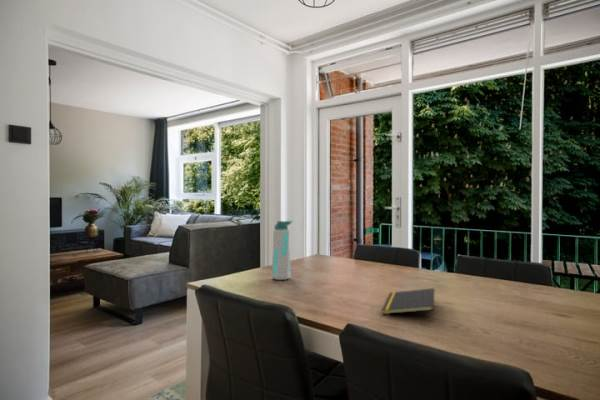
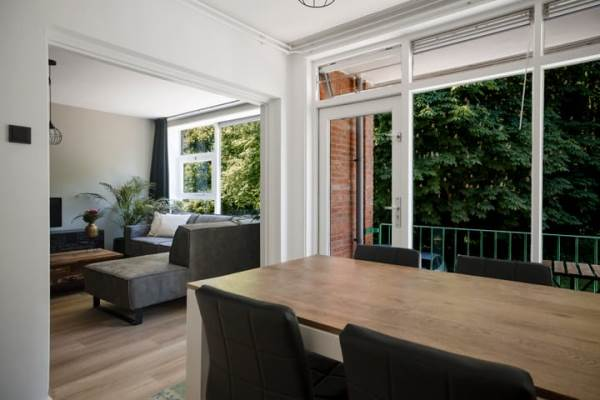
- notepad [380,287,435,315]
- water bottle [270,219,294,281]
